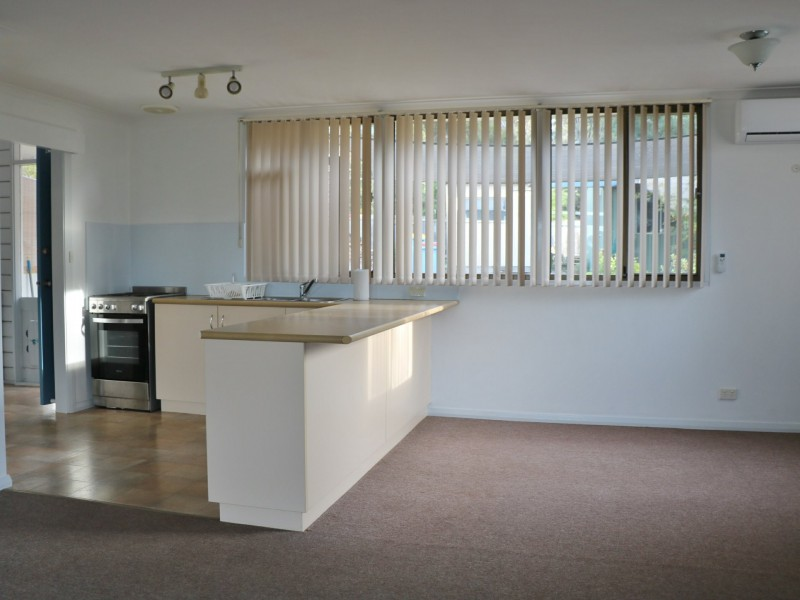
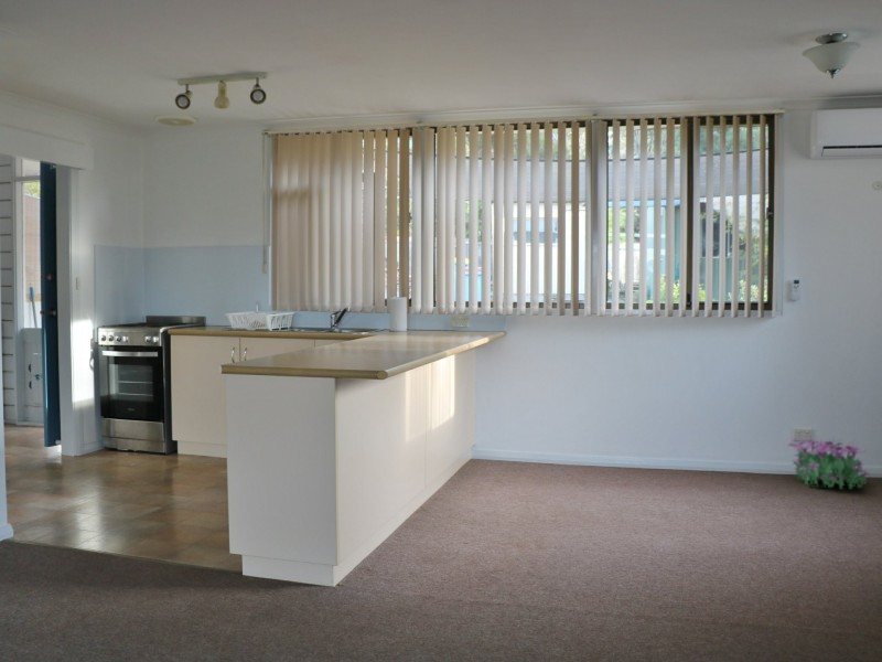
+ decorative plant [787,434,872,490]
